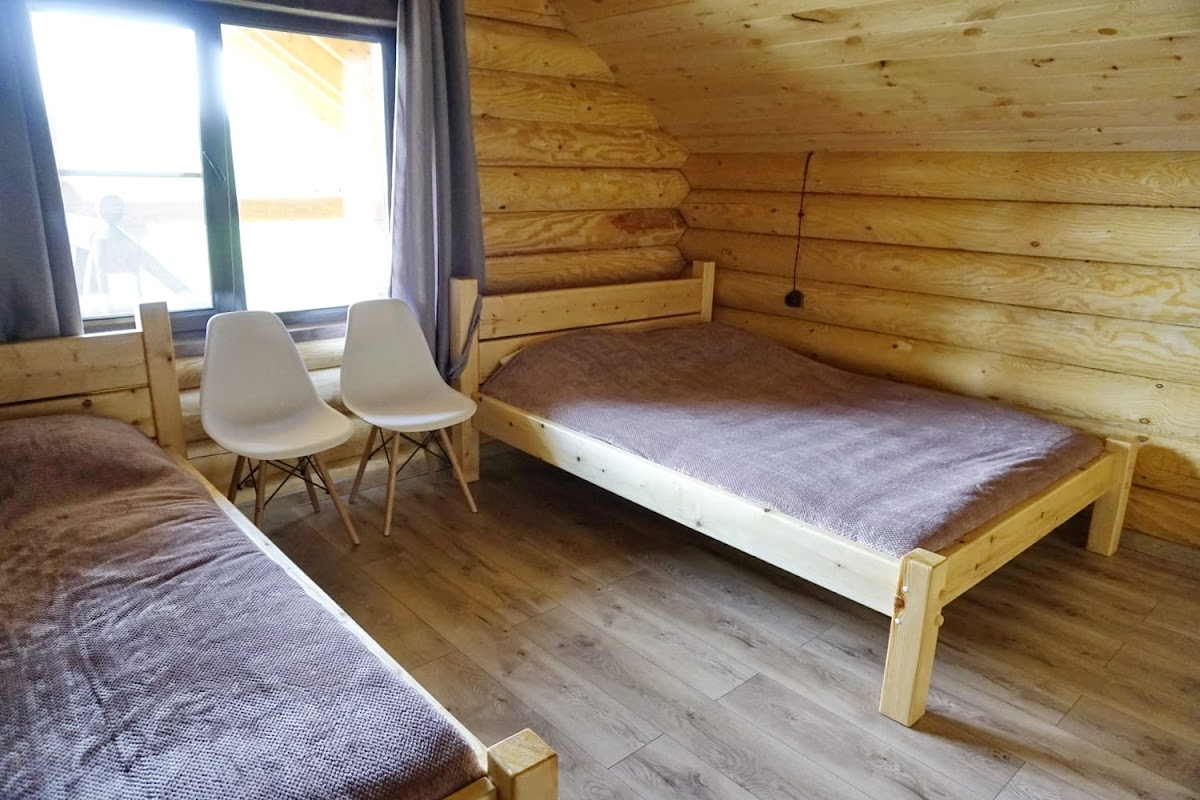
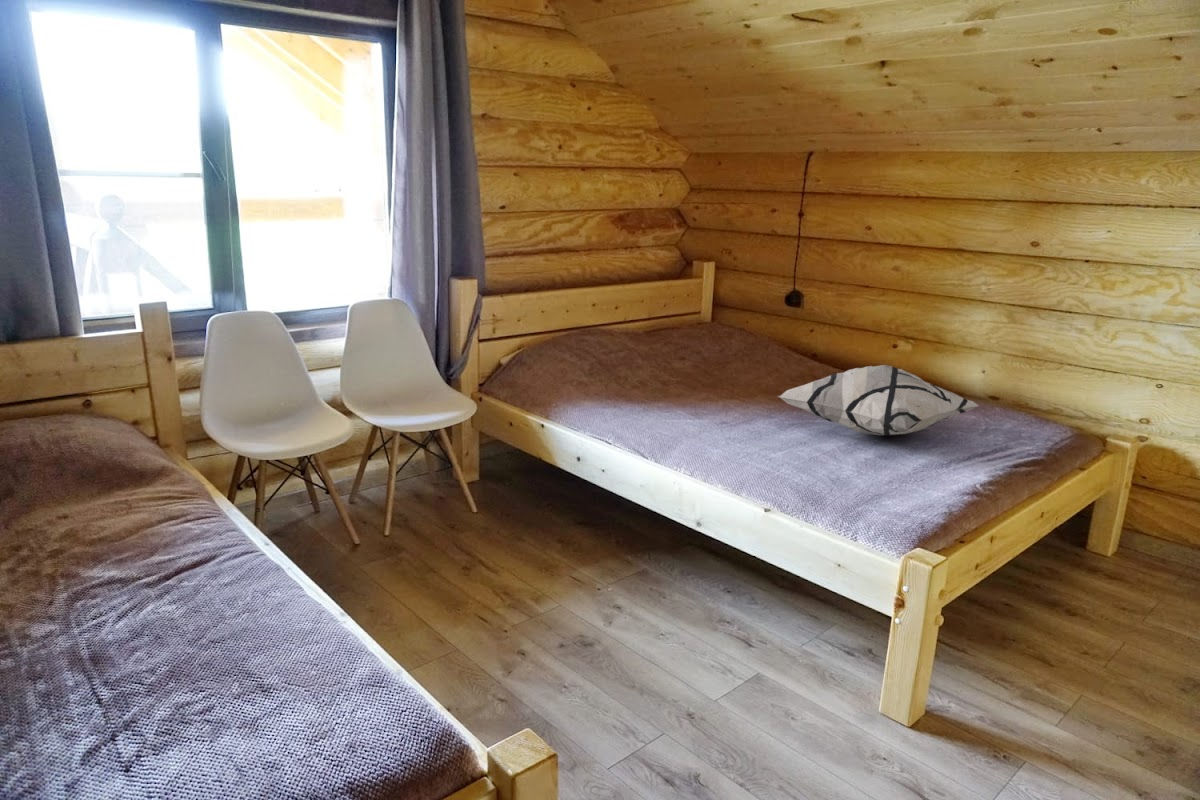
+ decorative pillow [776,364,980,436]
